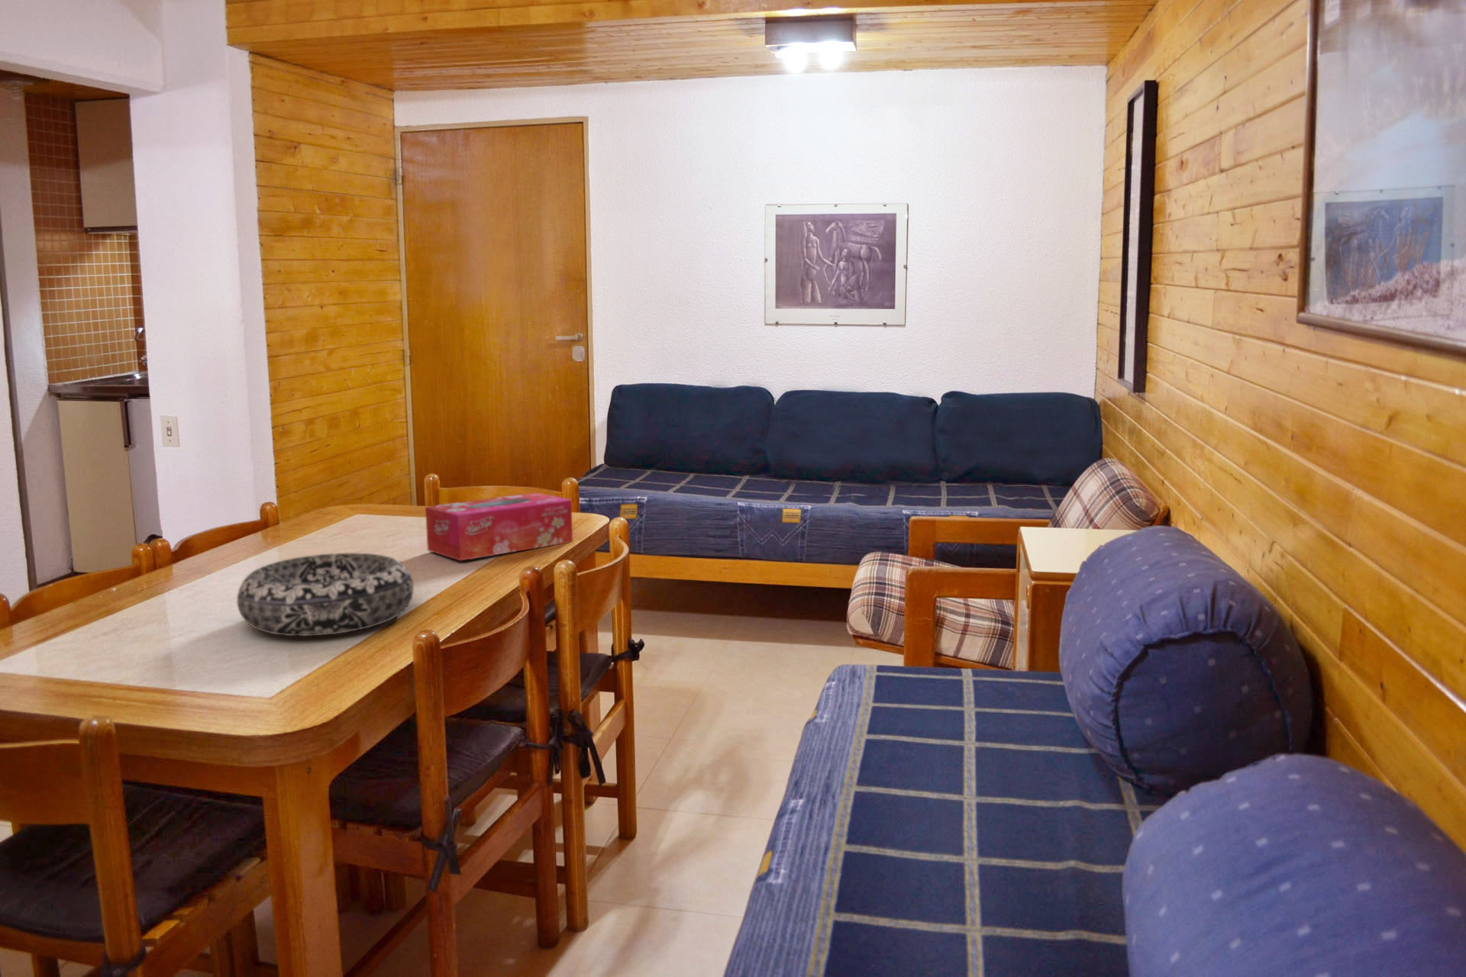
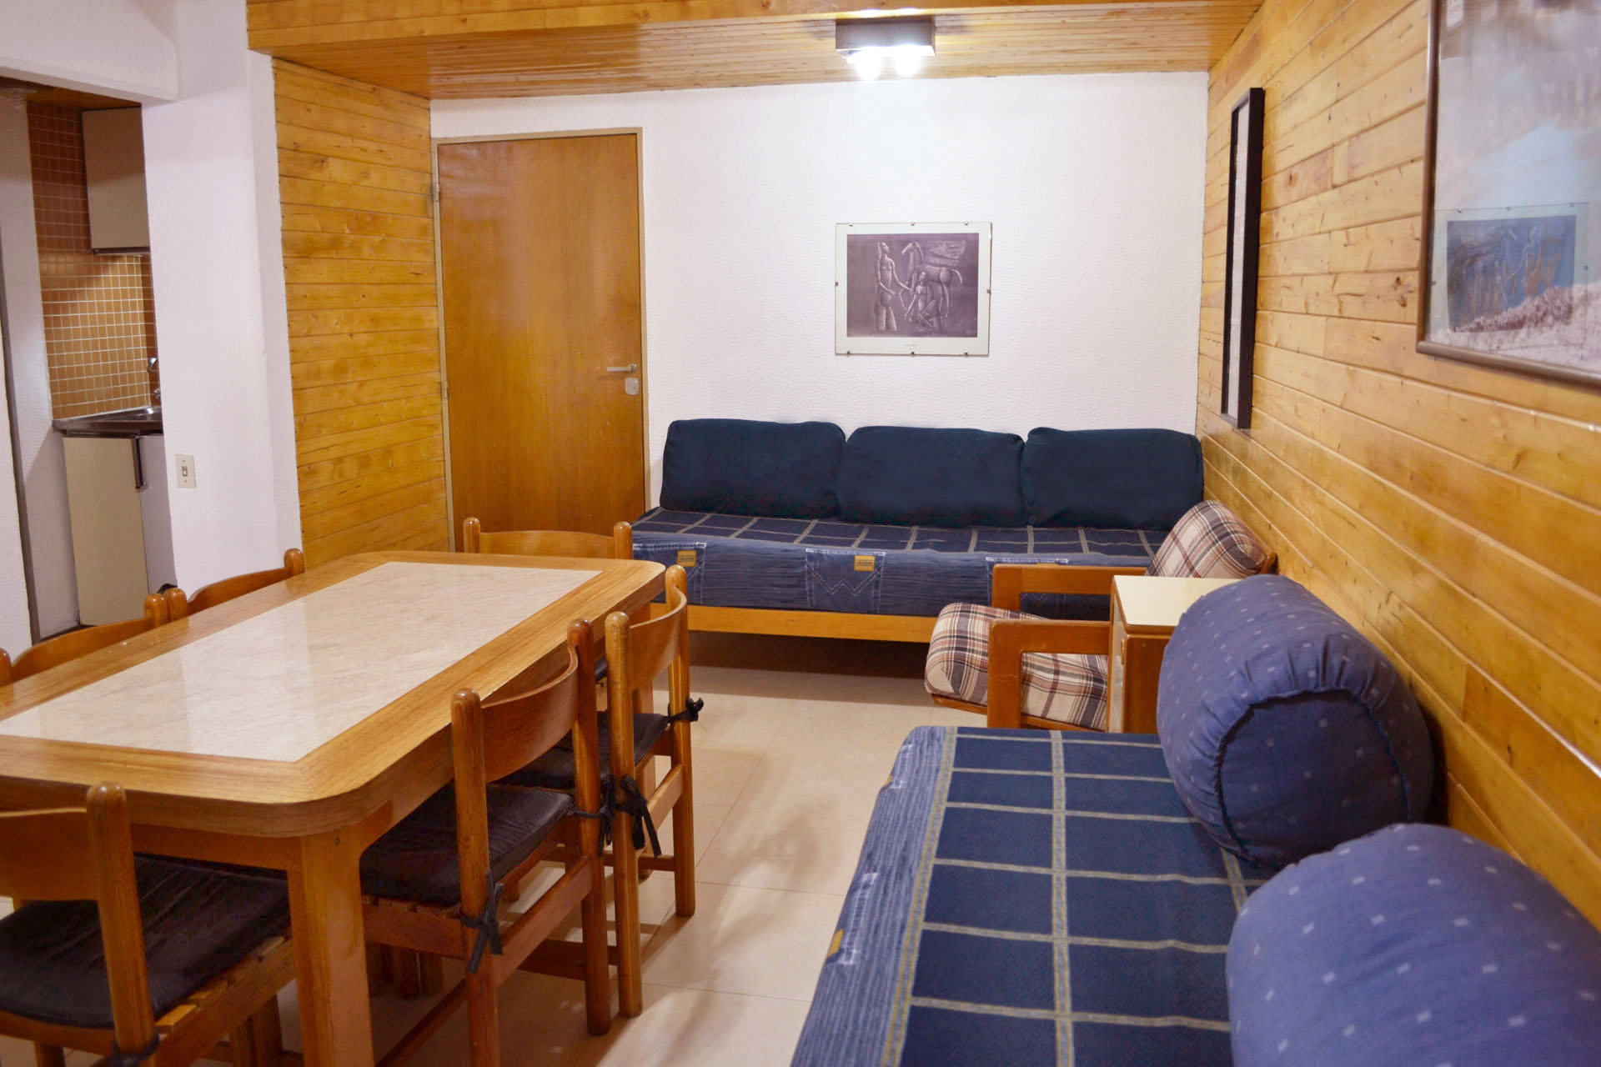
- decorative bowl [236,553,414,637]
- tissue box [424,492,574,562]
